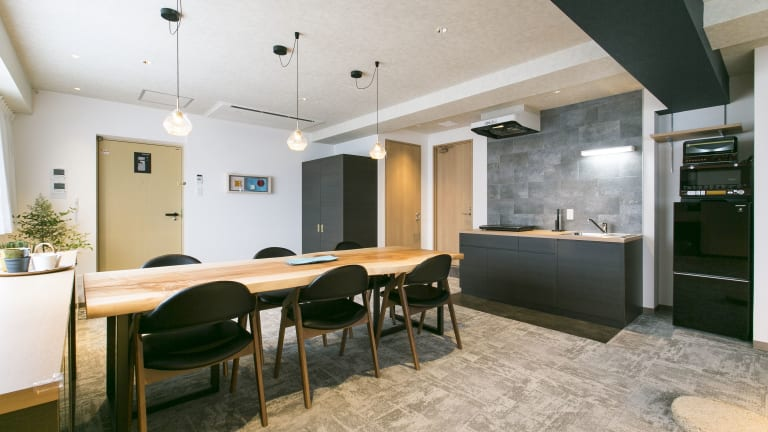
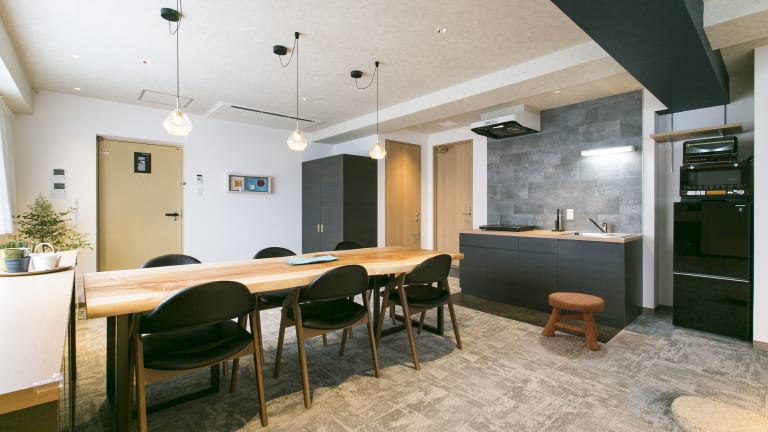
+ stool [540,291,605,351]
